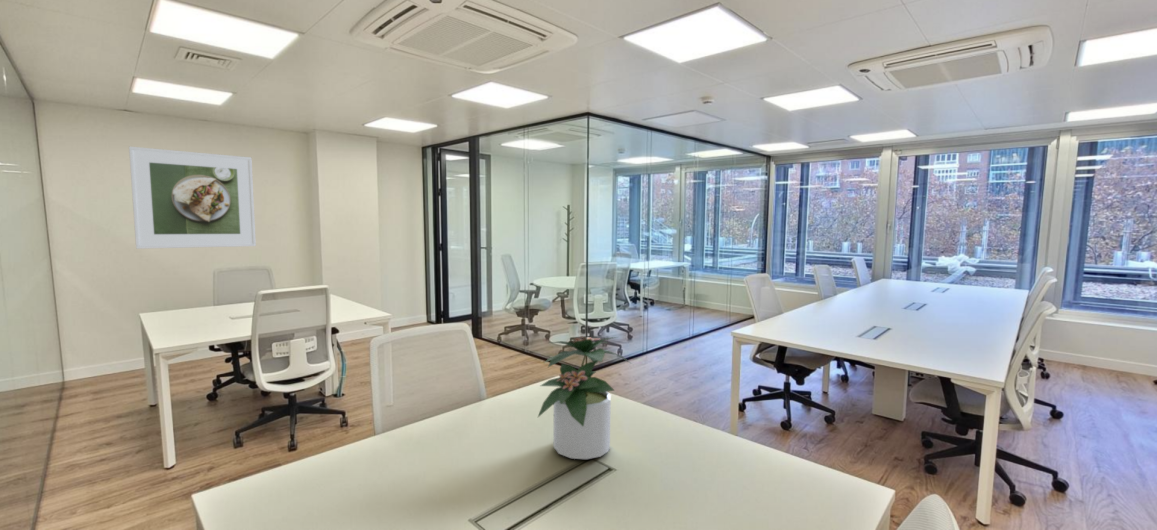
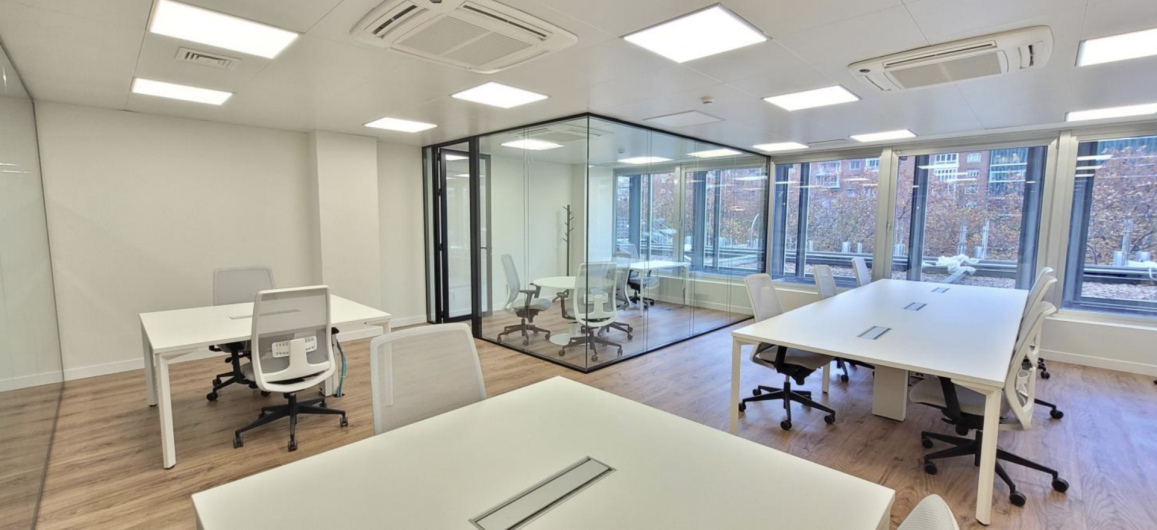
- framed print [128,146,257,250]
- potted plant [537,335,633,460]
